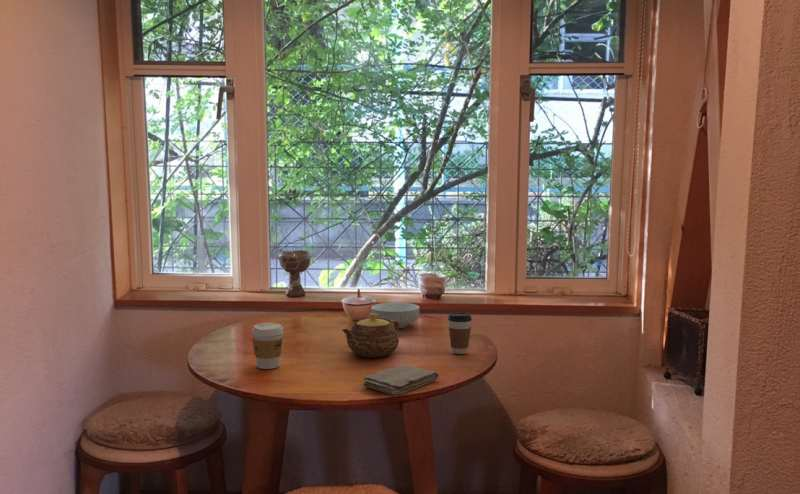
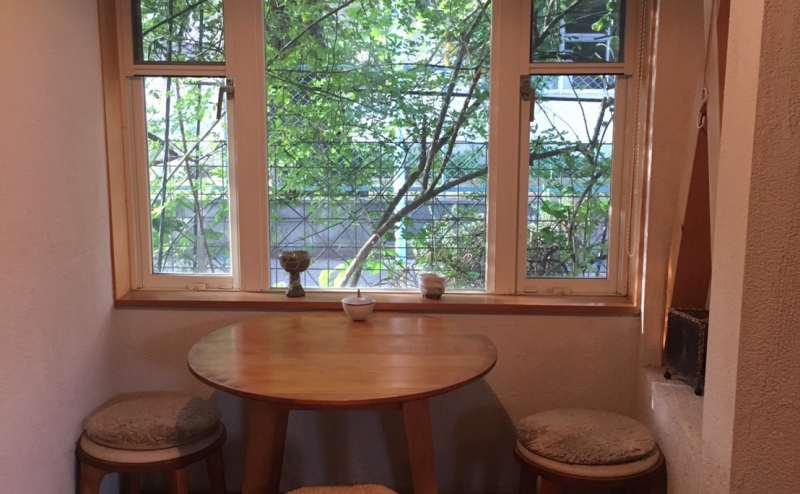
- teapot [341,312,400,358]
- cereal bowl [370,301,421,329]
- coffee cup [251,322,284,370]
- washcloth [362,364,439,396]
- coffee cup [447,312,473,355]
